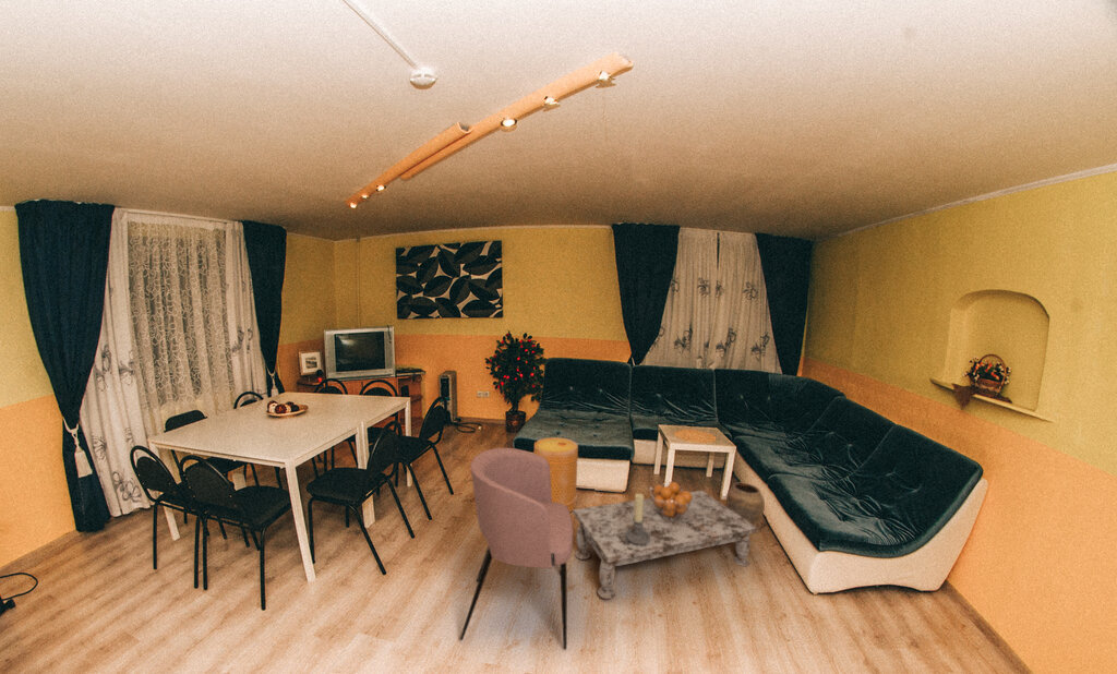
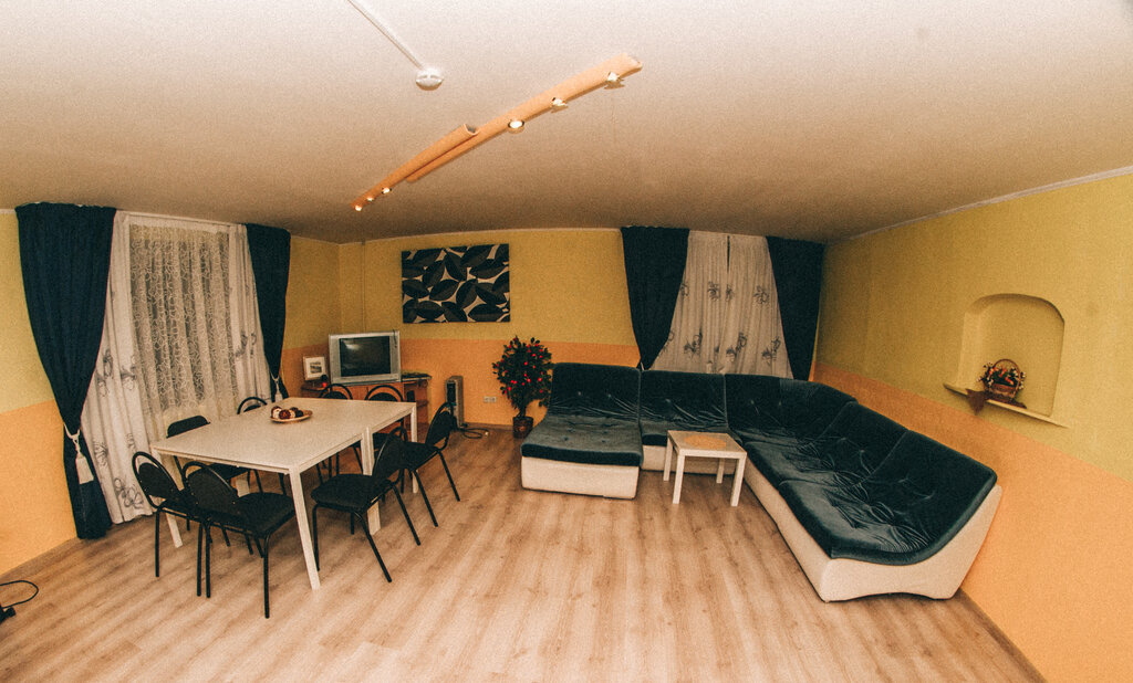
- armchair [459,447,574,651]
- fruit basket [649,481,693,519]
- candle holder [622,493,650,544]
- coffee table [572,490,759,600]
- vase [725,482,766,527]
- basket [532,436,579,514]
